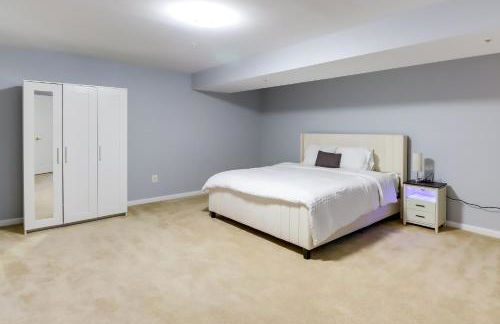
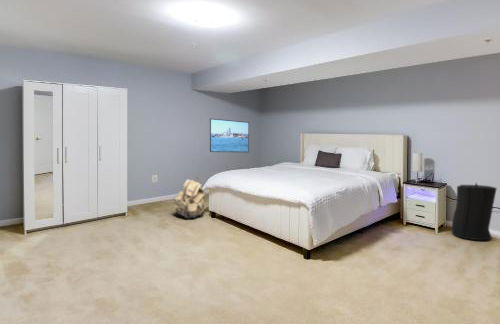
+ backpack [173,177,205,219]
+ trash can [451,182,498,241]
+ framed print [209,118,250,153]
